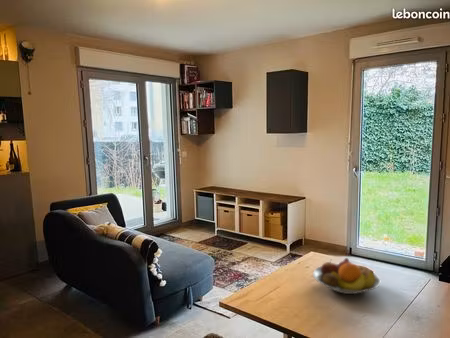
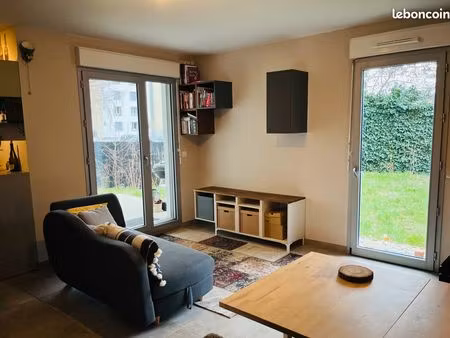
- fruit bowl [312,257,381,295]
